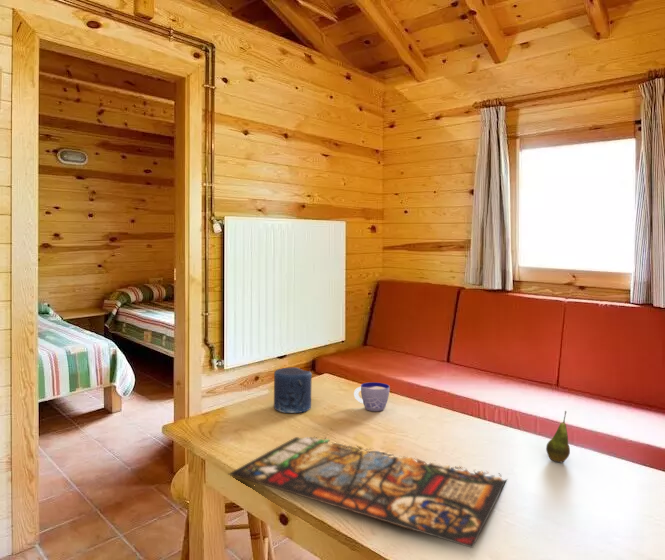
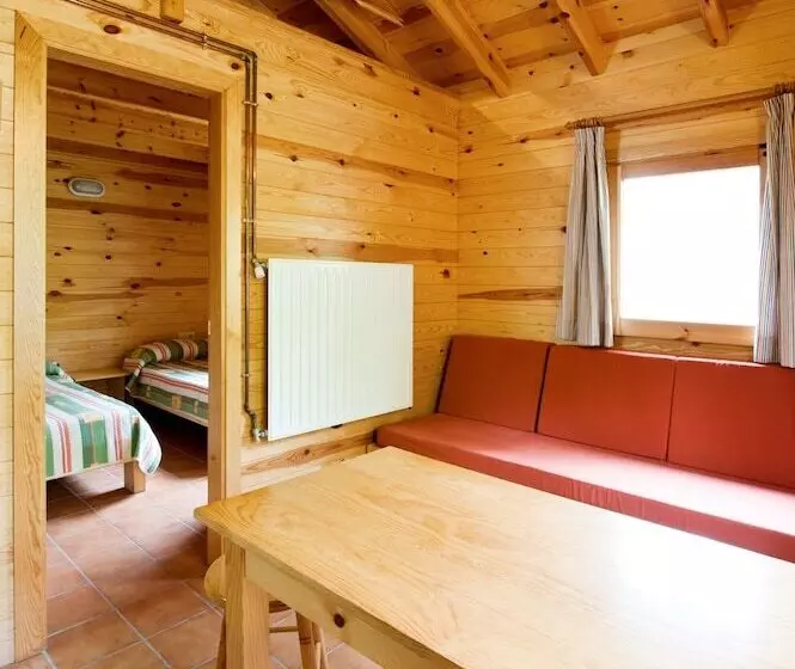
- cup [353,381,391,412]
- candle [273,367,313,414]
- fruit [545,410,571,463]
- stained glass panel [228,436,508,549]
